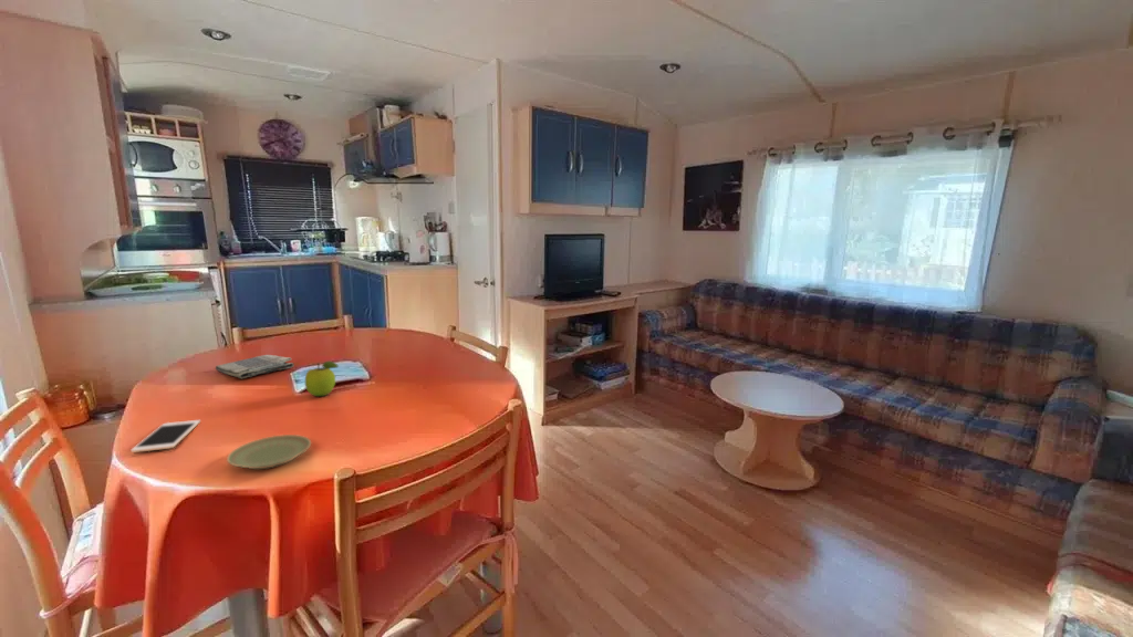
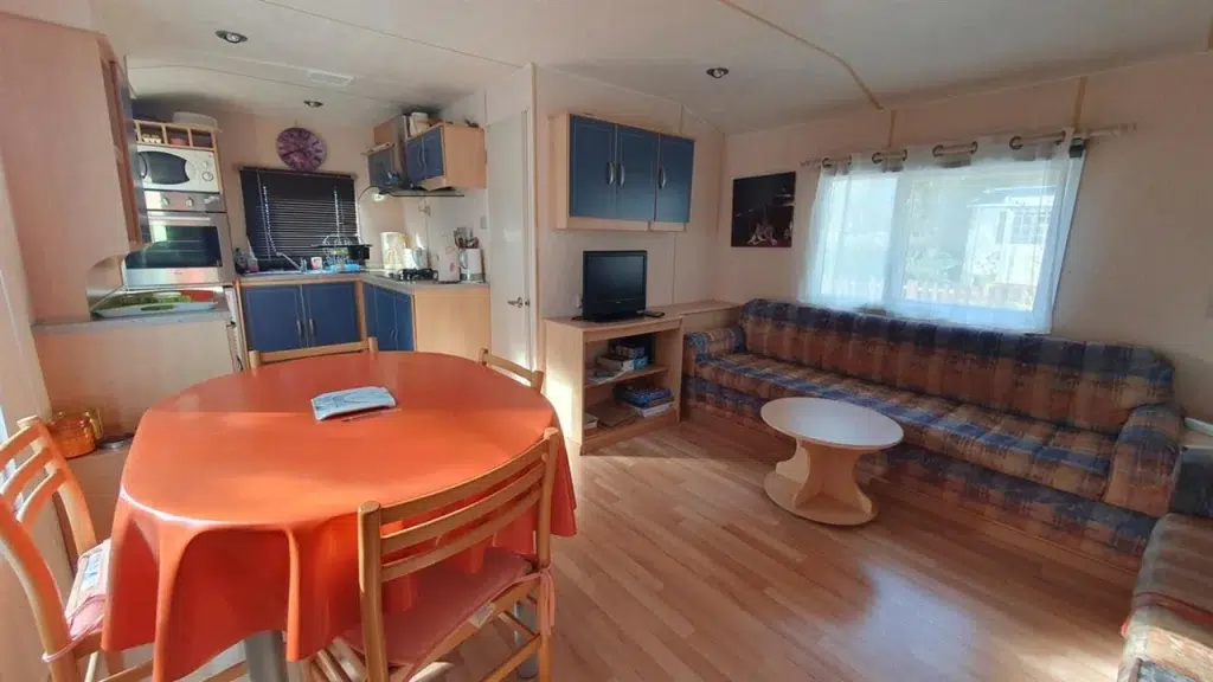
- dish towel [215,354,295,379]
- plate [226,434,312,470]
- cell phone [129,419,201,453]
- fruit [304,361,340,397]
